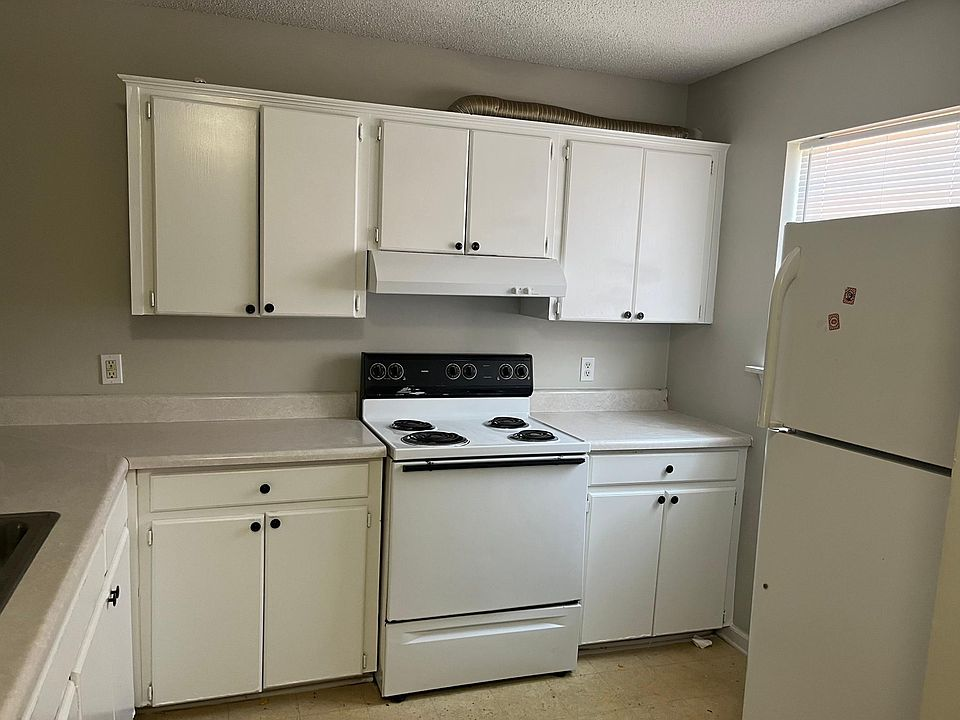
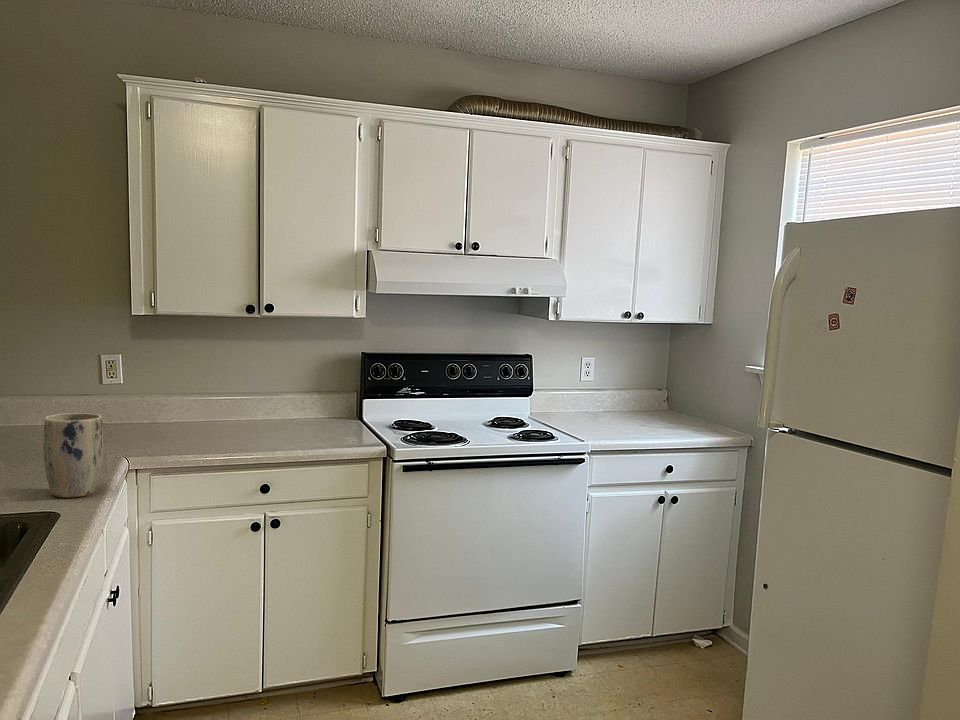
+ plant pot [42,412,104,499]
